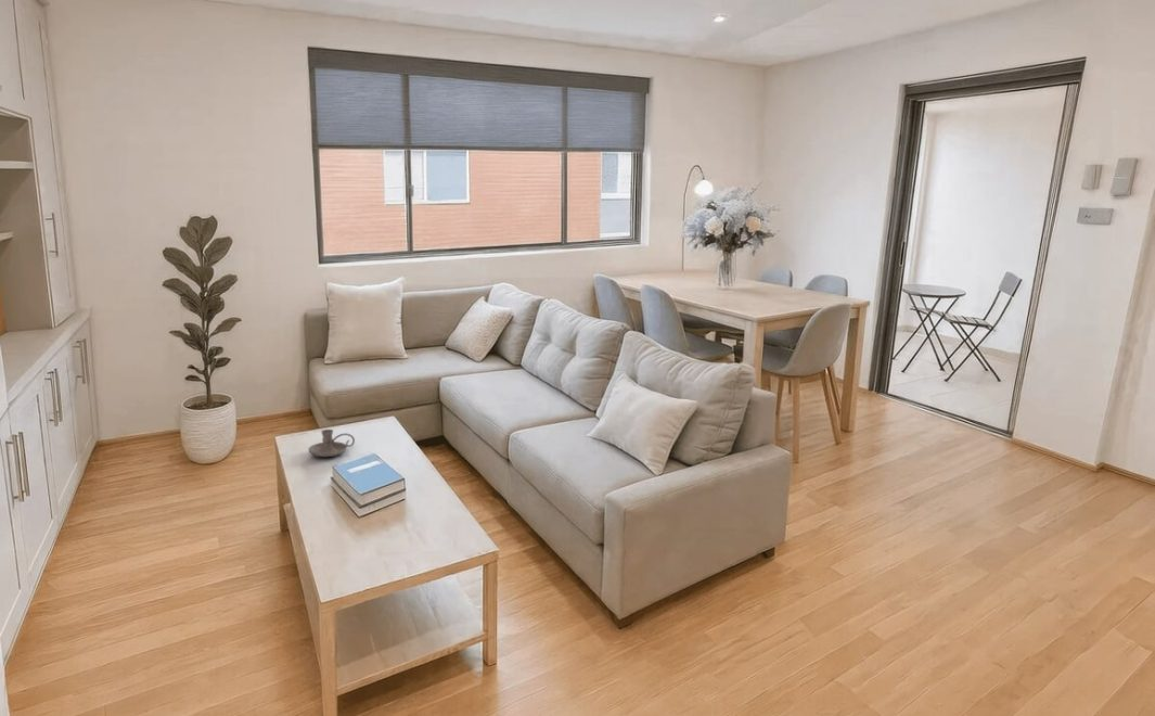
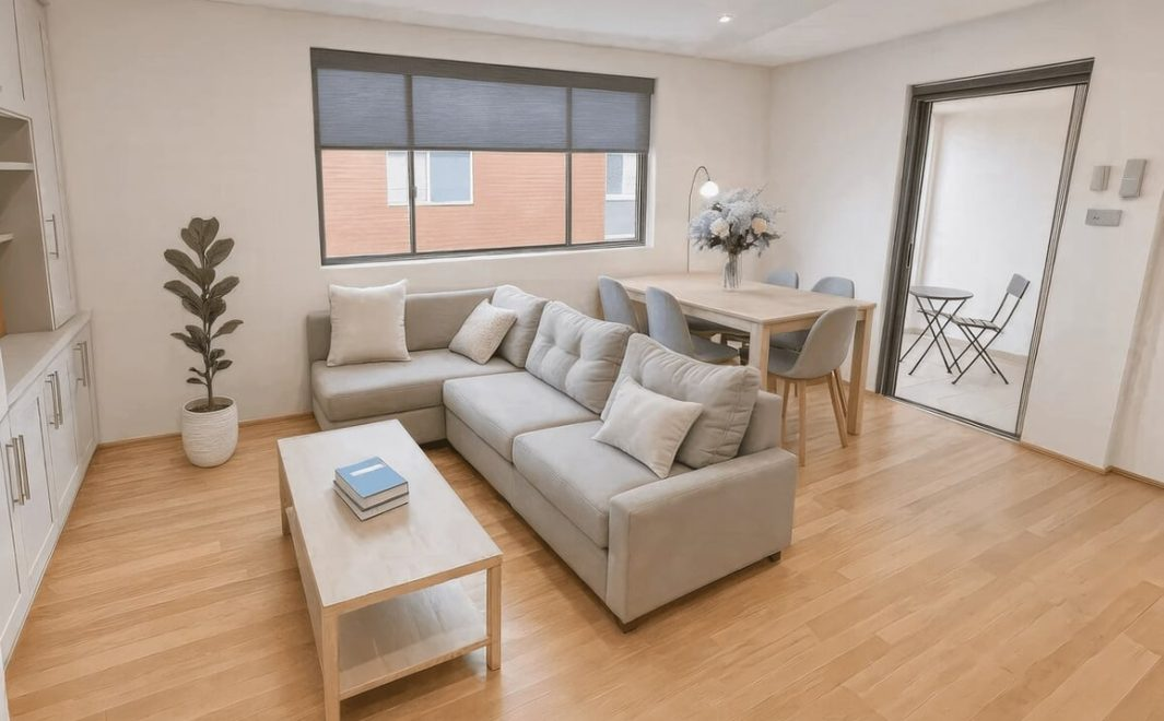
- candle holder [307,429,356,458]
